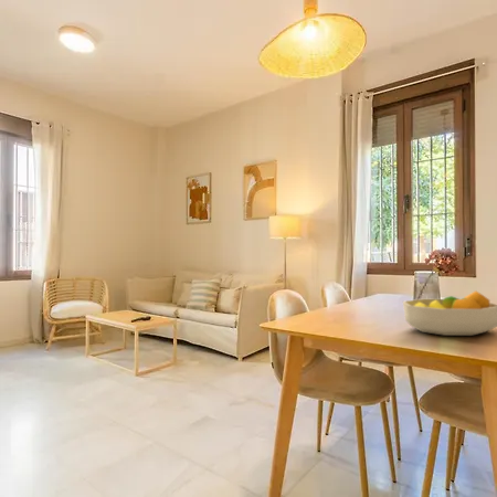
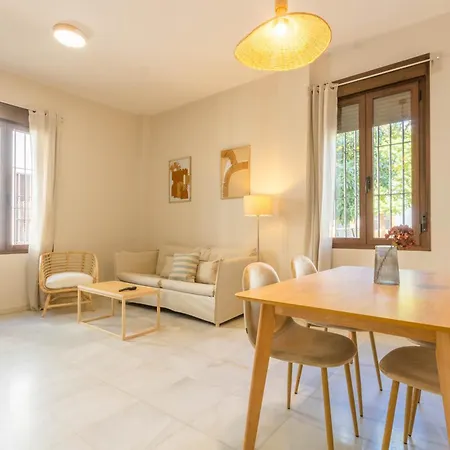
- fruit bowl [402,290,497,337]
